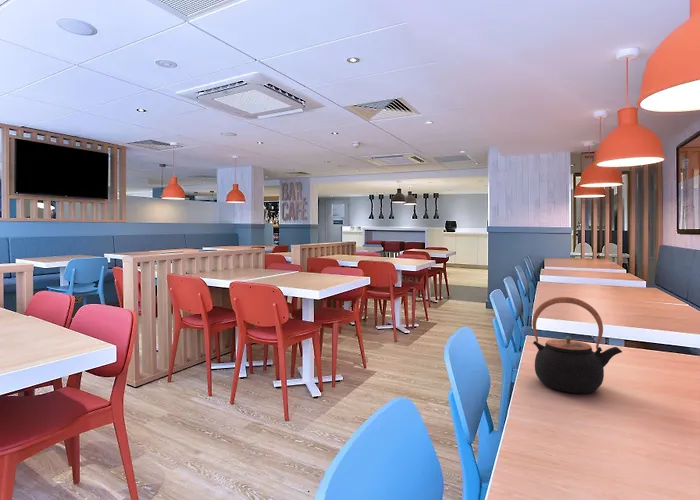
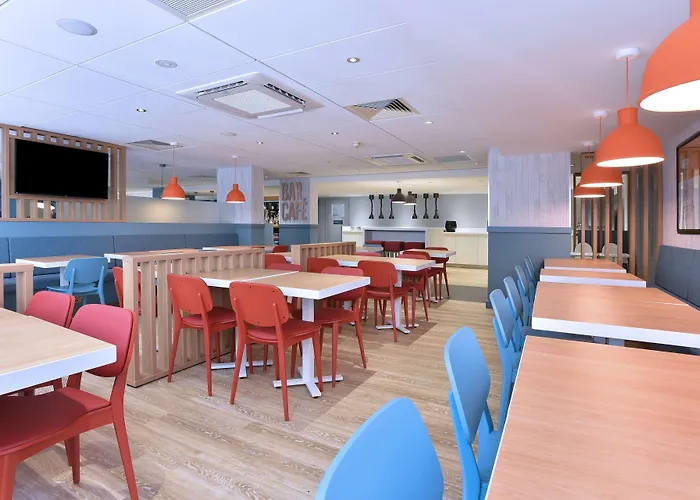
- teapot [531,296,623,394]
